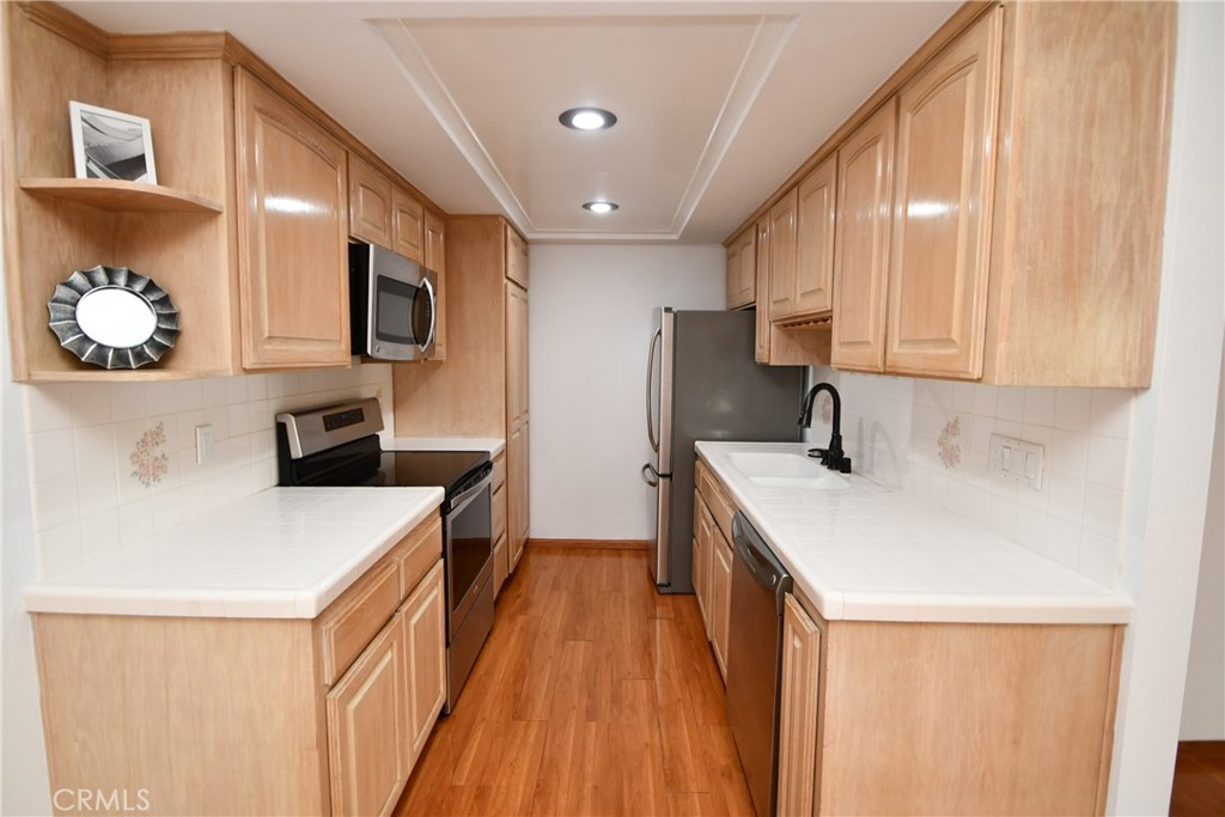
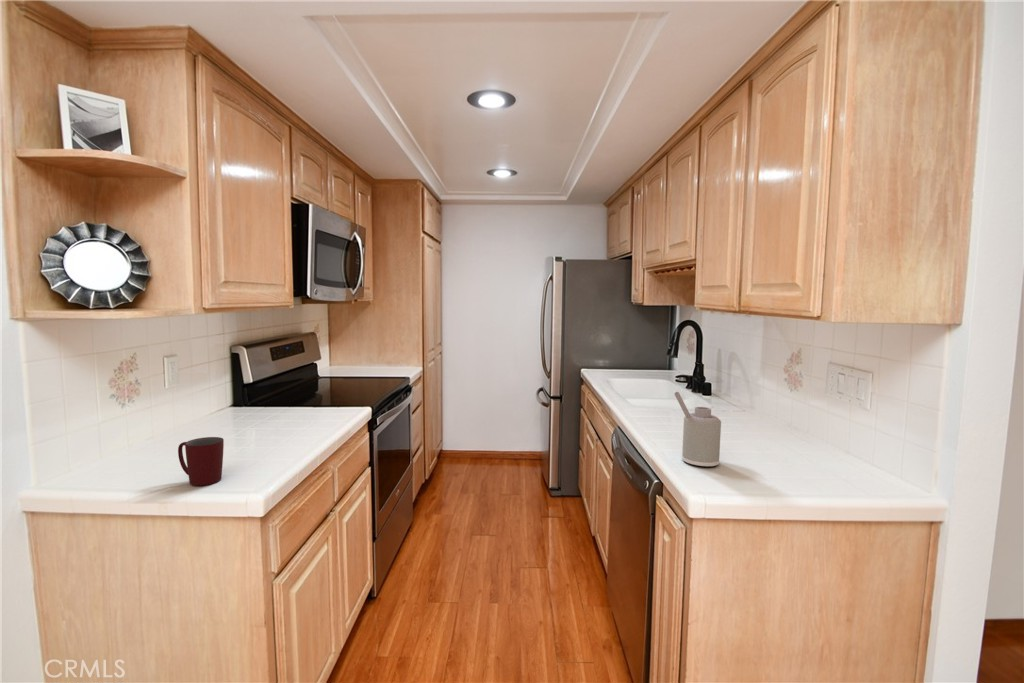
+ soap dispenser [673,391,722,468]
+ mug [177,436,225,487]
